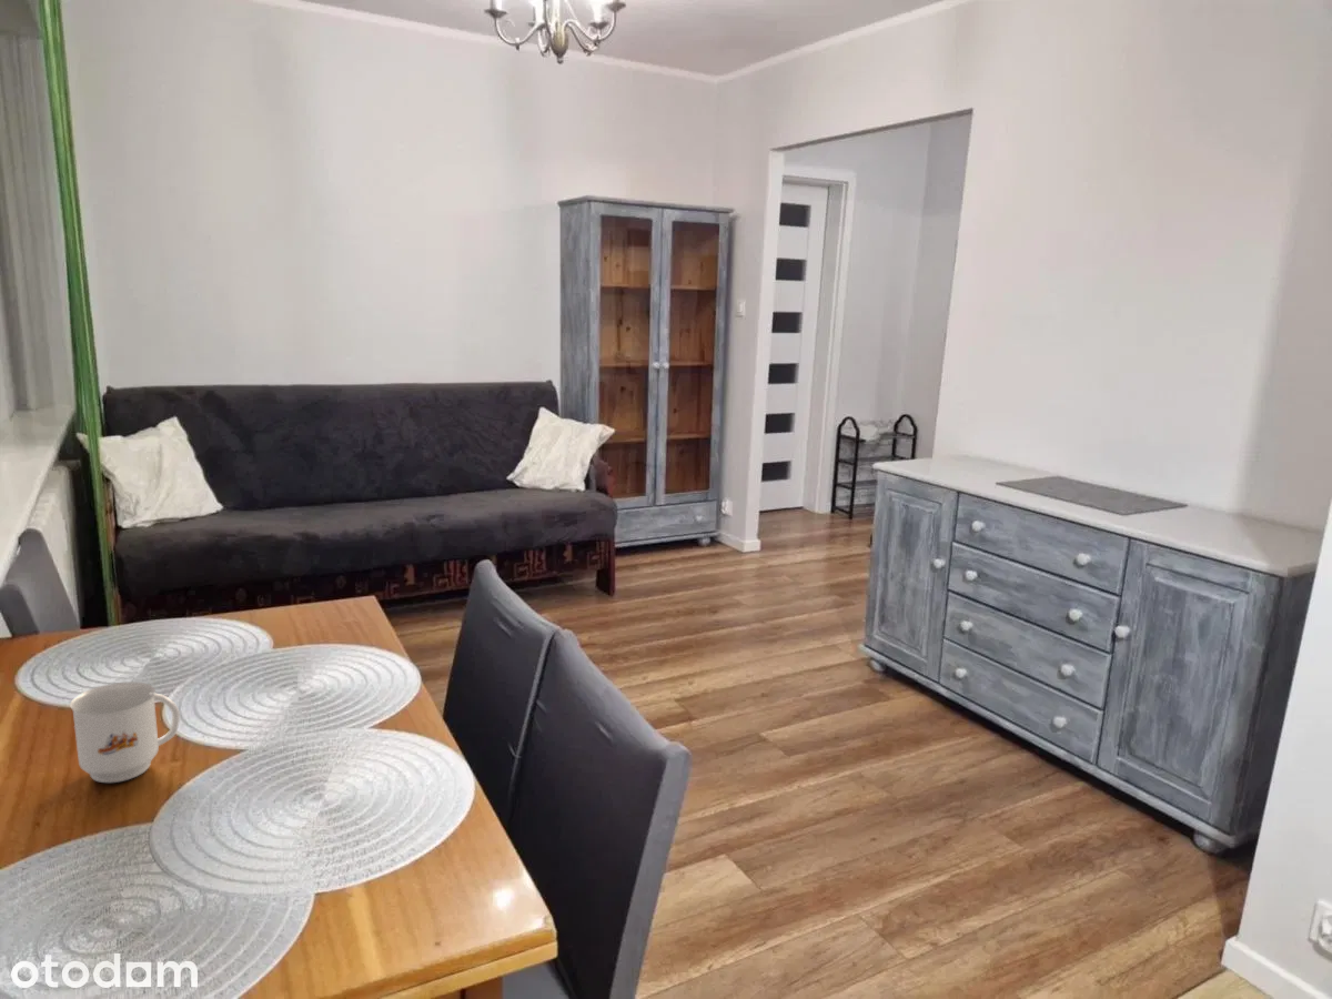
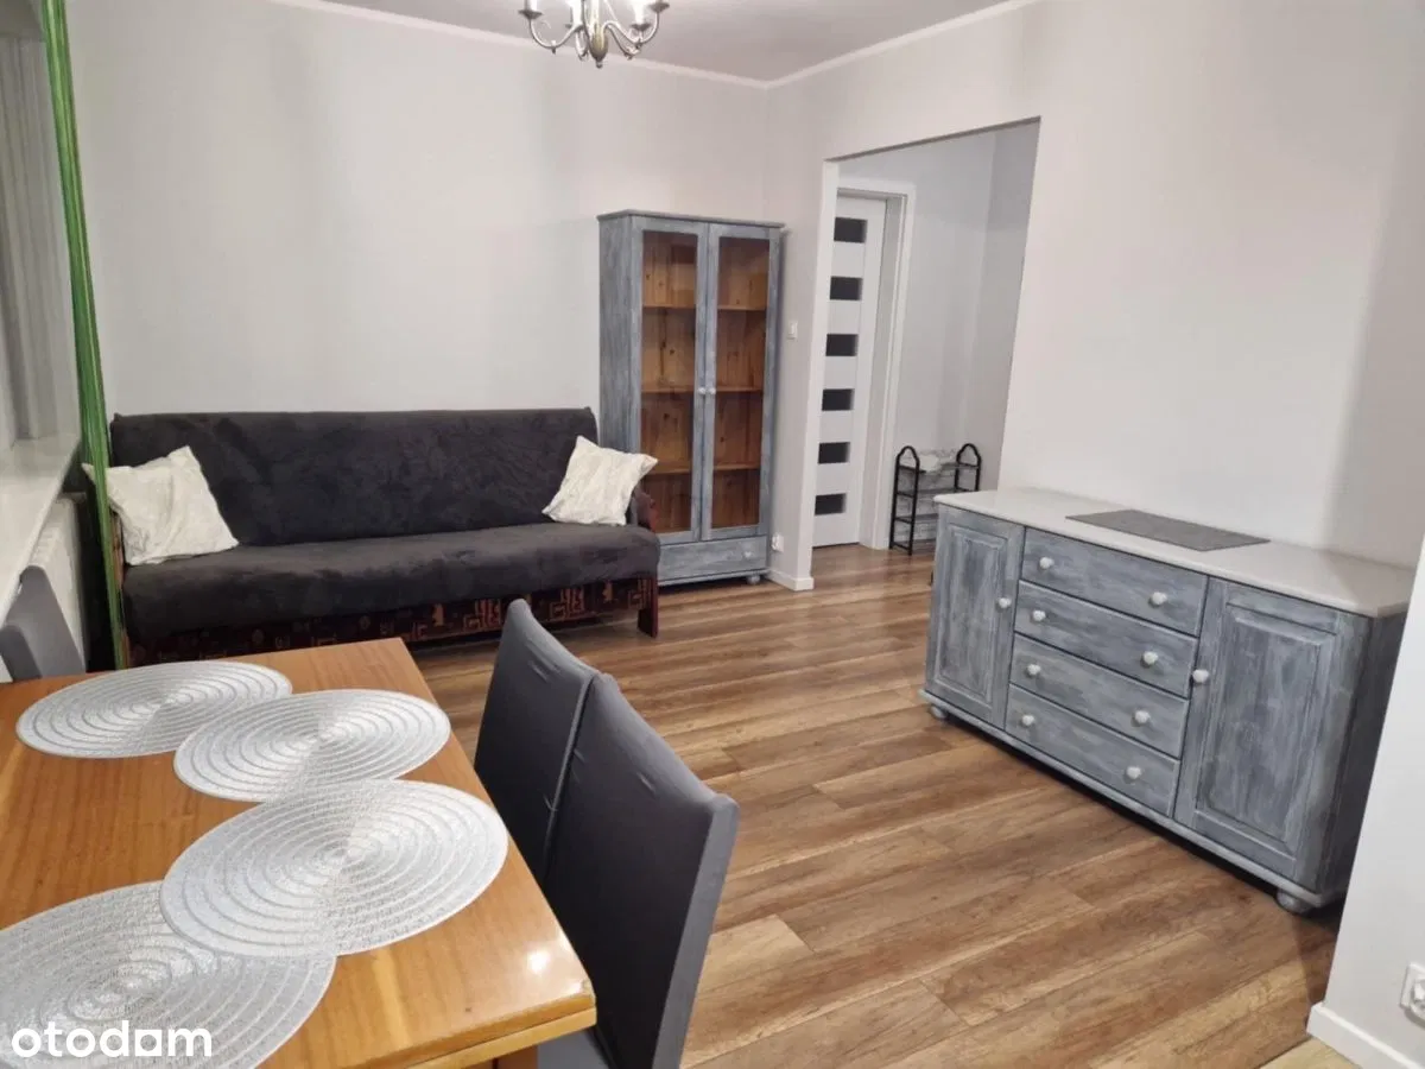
- mug [69,682,181,784]
